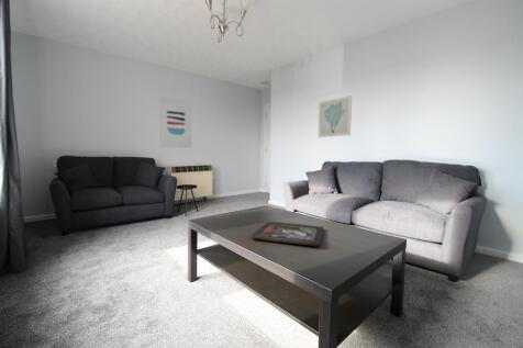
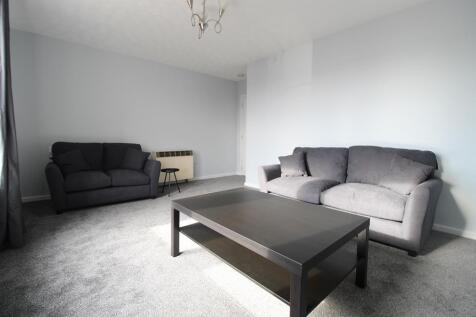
- wall art [158,96,192,149]
- wall art [318,94,353,138]
- religious icon [251,221,325,247]
